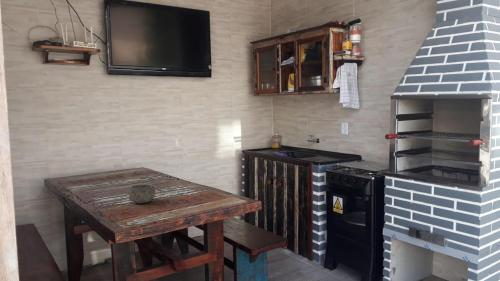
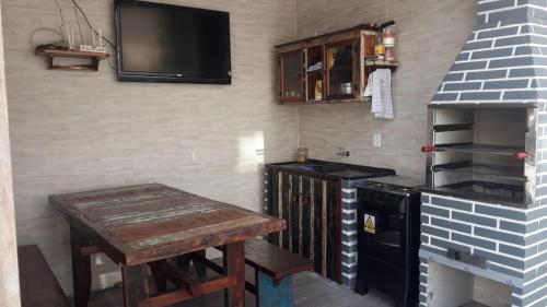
- bowl [128,183,156,204]
